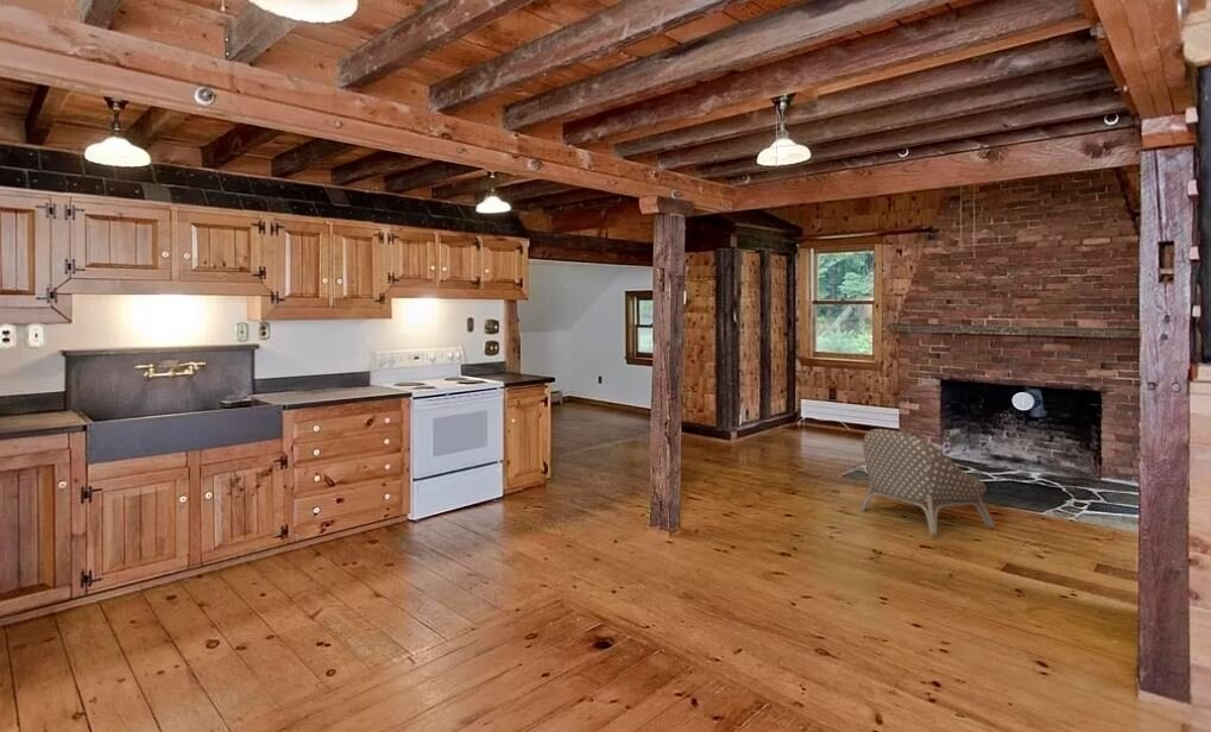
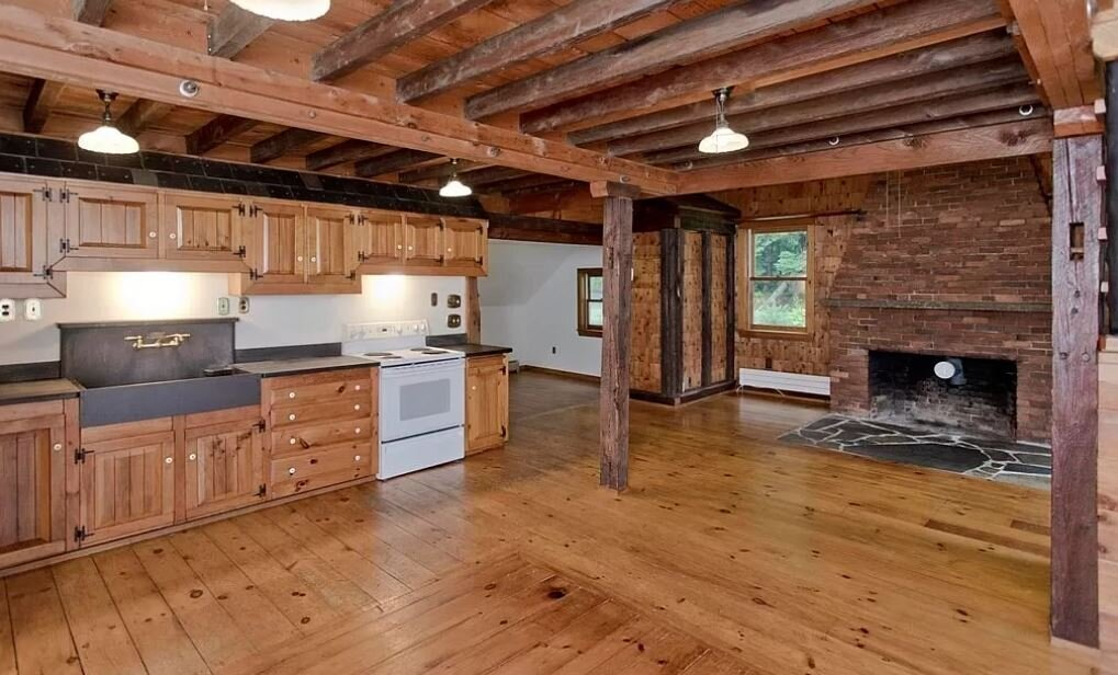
- armchair [859,428,996,536]
